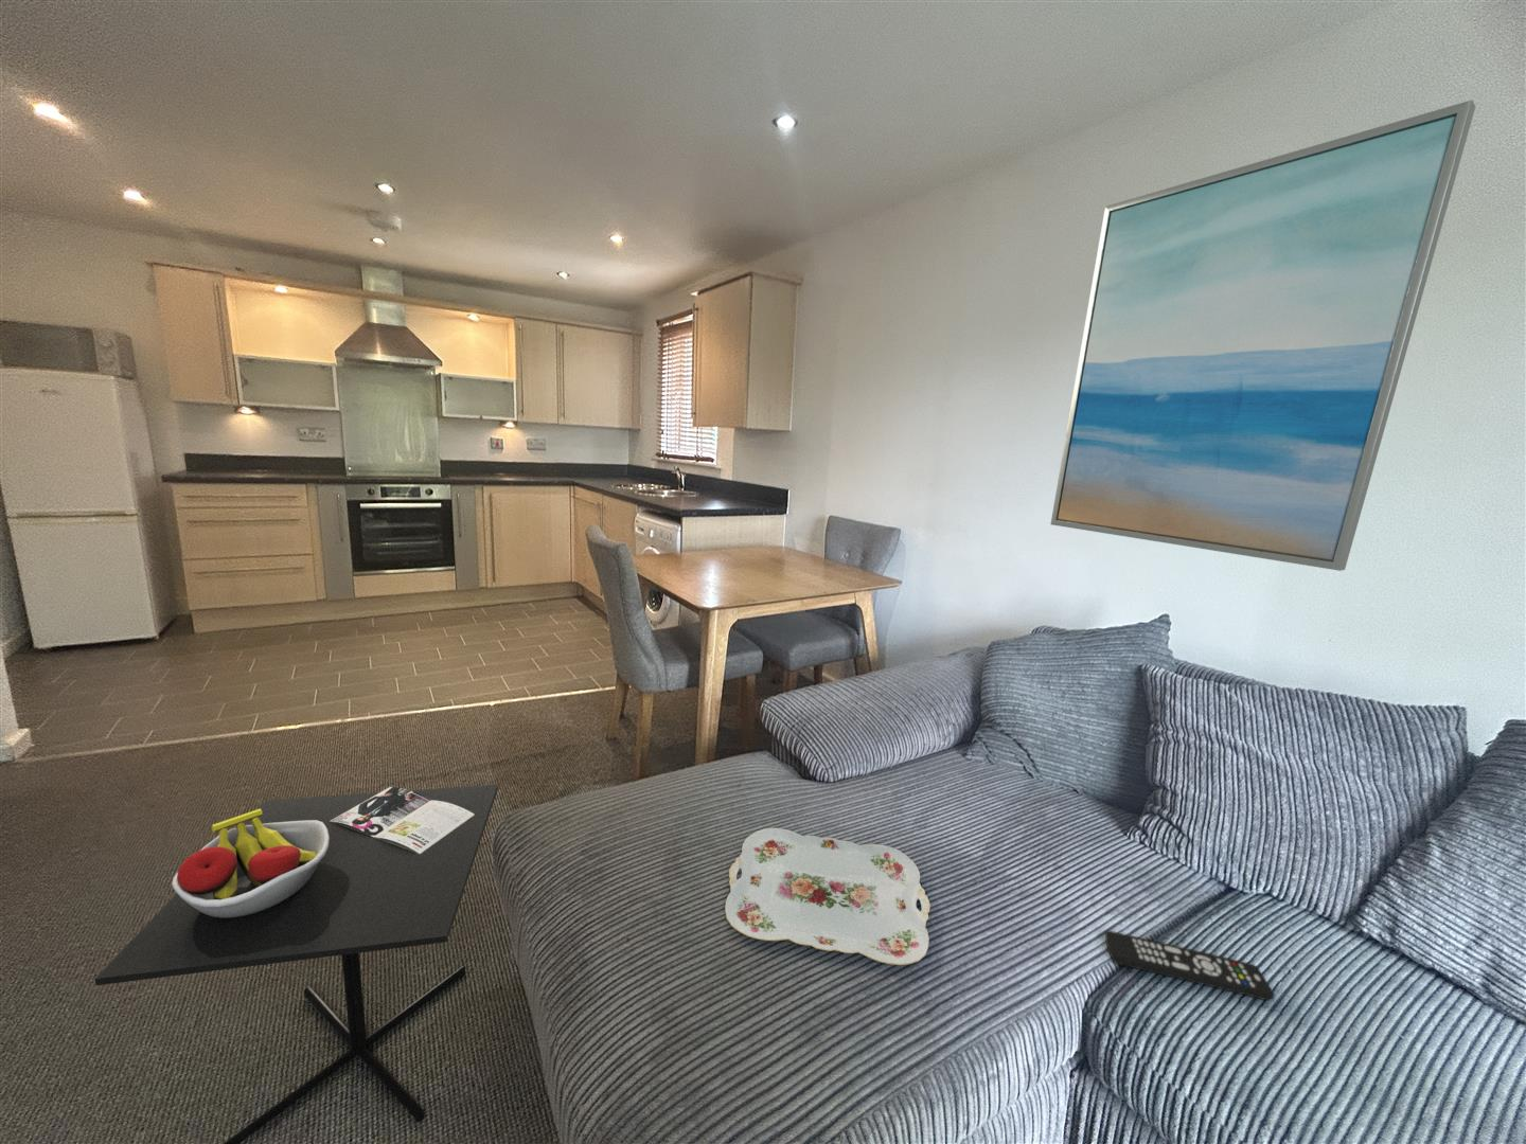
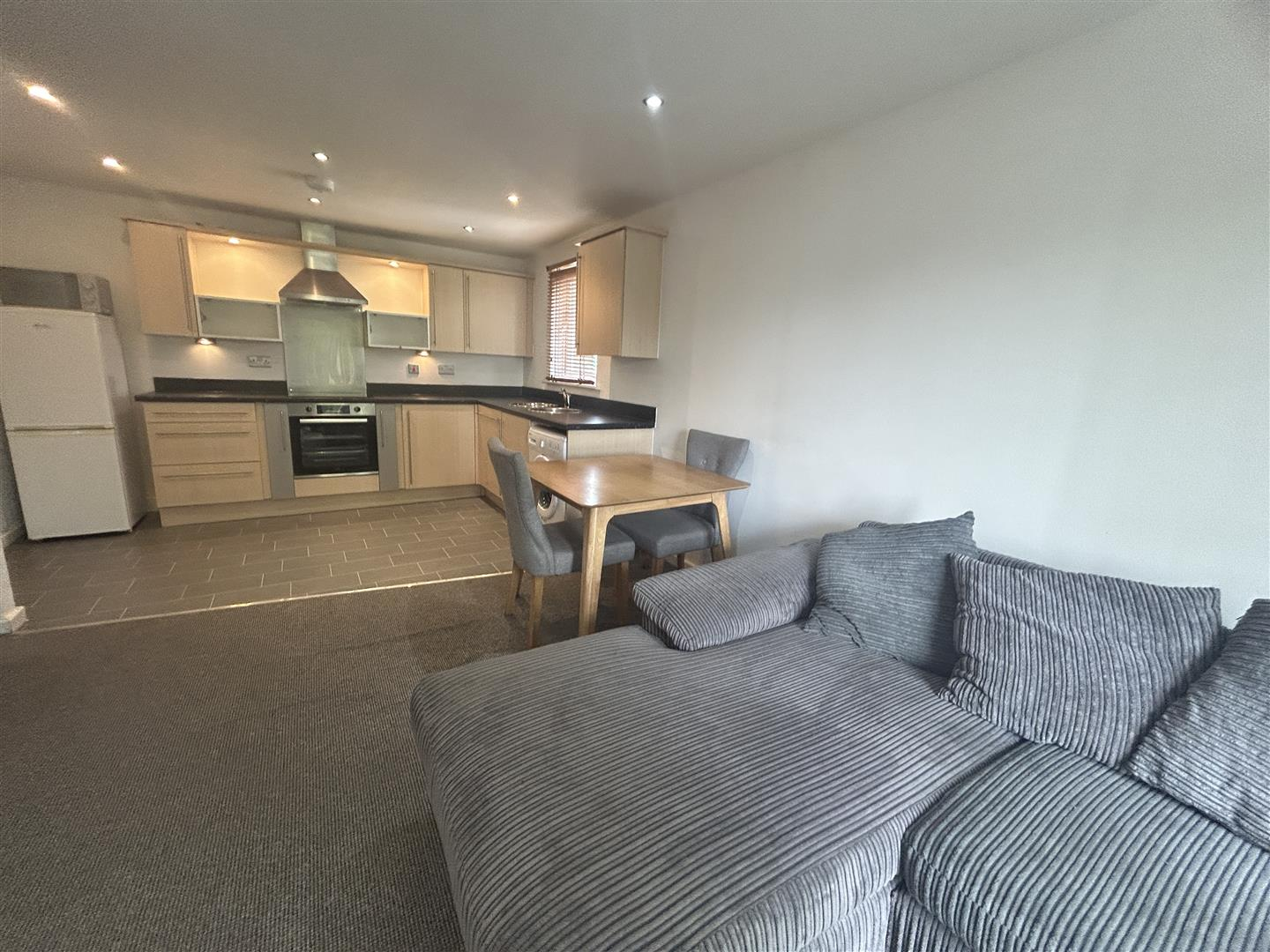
- serving tray [723,827,931,966]
- remote control [1104,930,1275,1002]
- kitchen table [94,783,499,1144]
- wall art [1049,99,1477,572]
